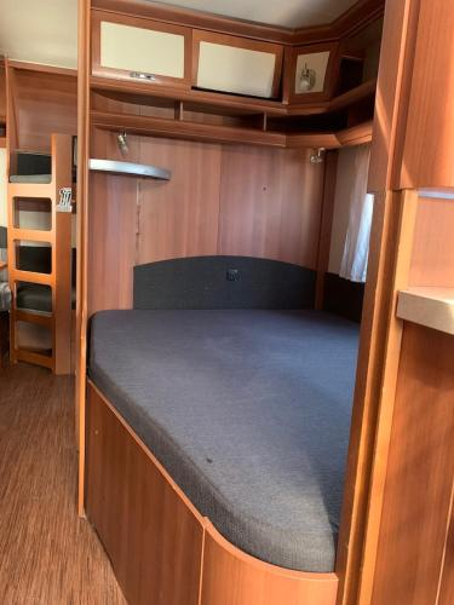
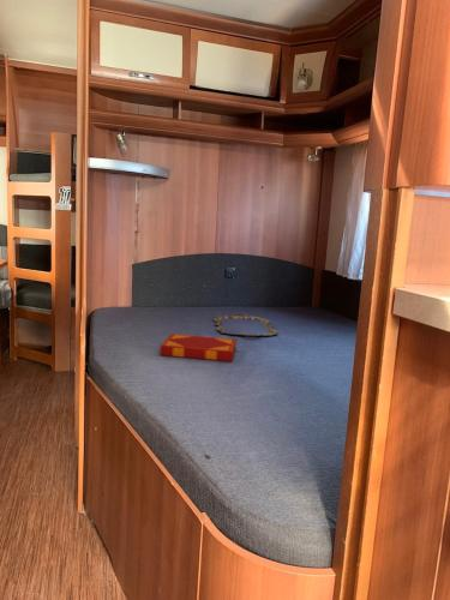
+ hardback book [160,332,238,362]
+ serving tray [212,311,280,337]
